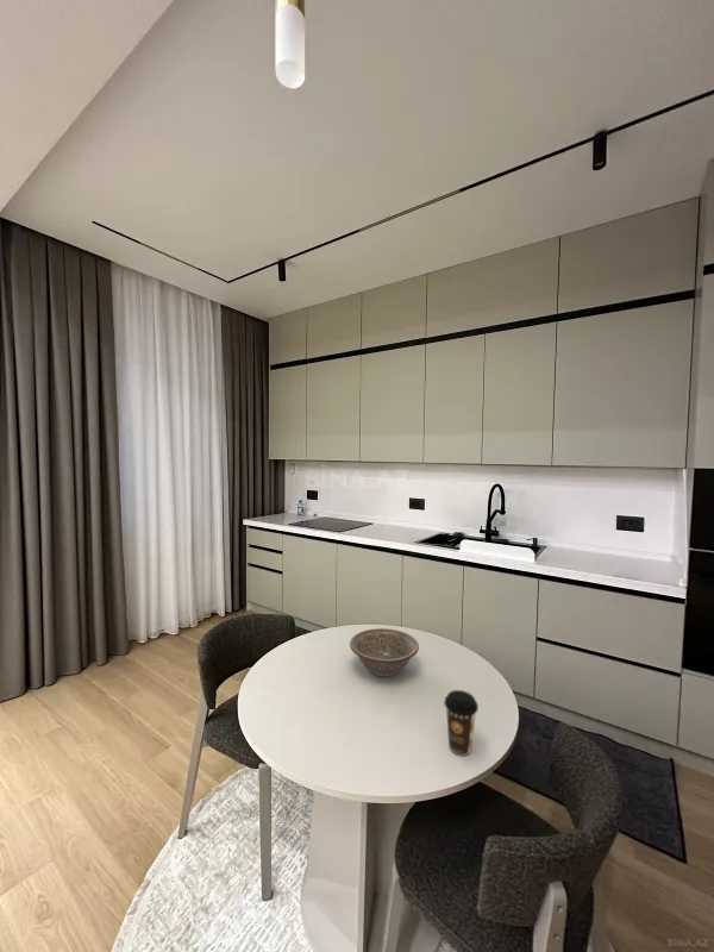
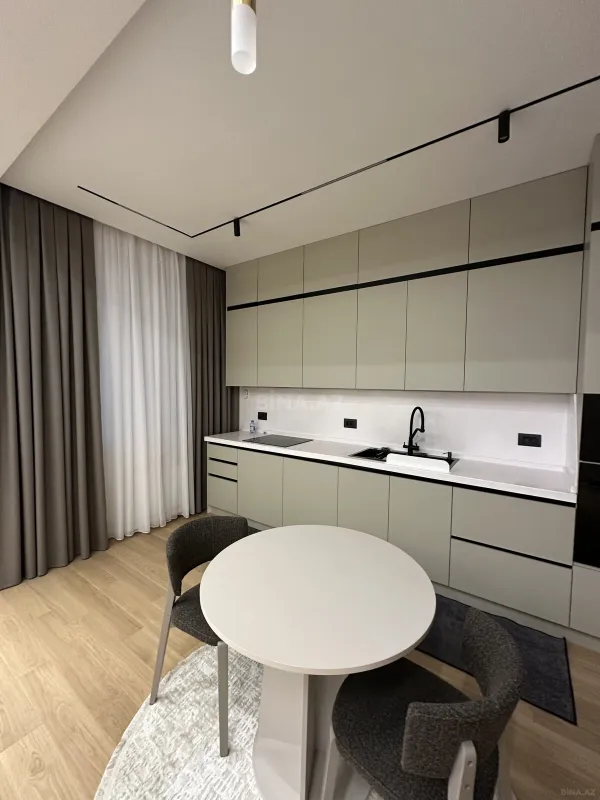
- decorative bowl [349,627,420,678]
- coffee cup [443,689,480,757]
